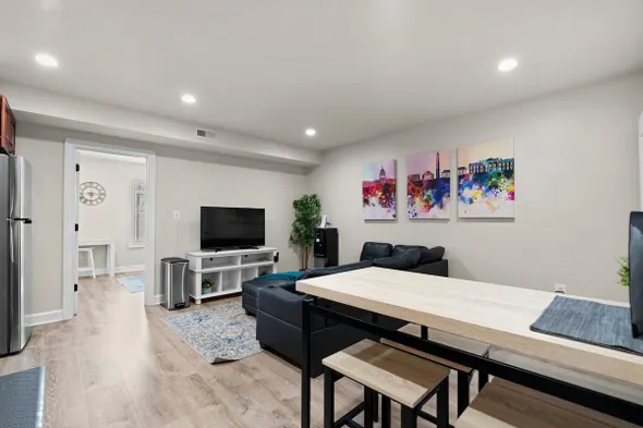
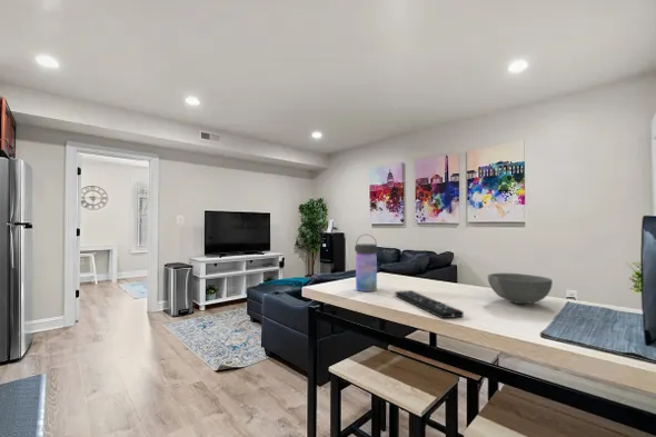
+ bowl [487,272,554,305]
+ water bottle [354,234,378,292]
+ remote control [394,289,465,319]
